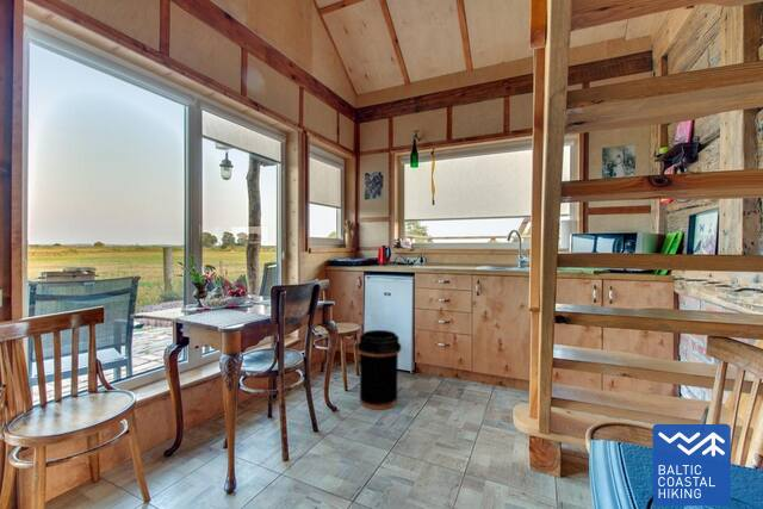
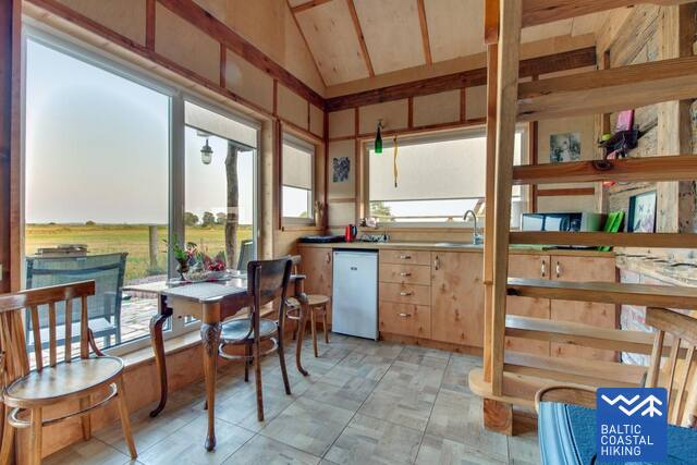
- trash can [356,329,402,411]
